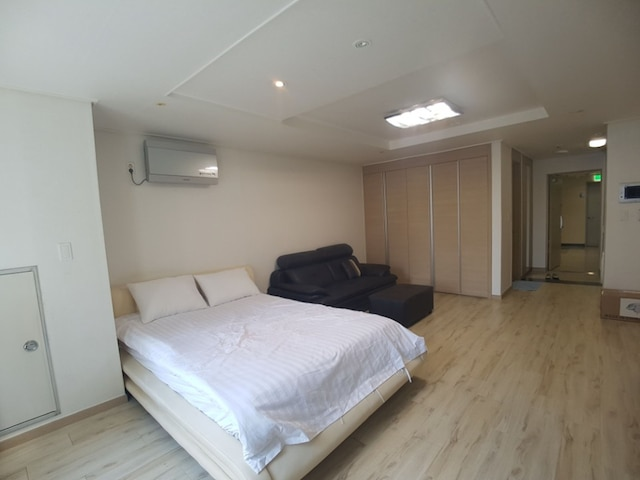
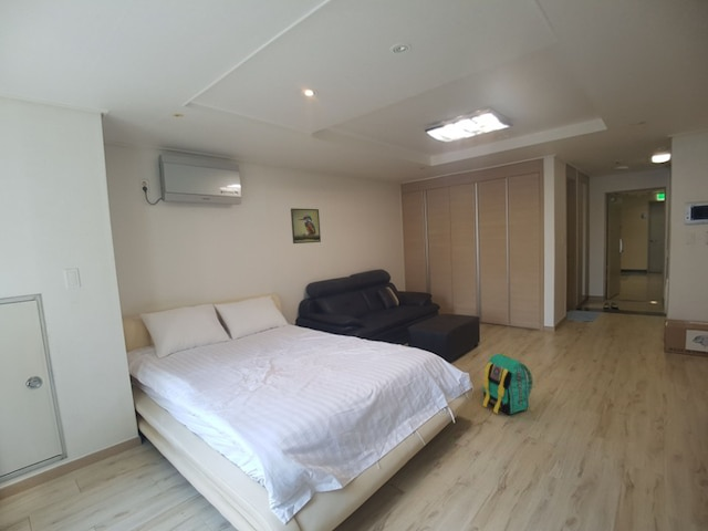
+ backpack [481,352,534,416]
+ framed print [290,207,322,244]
